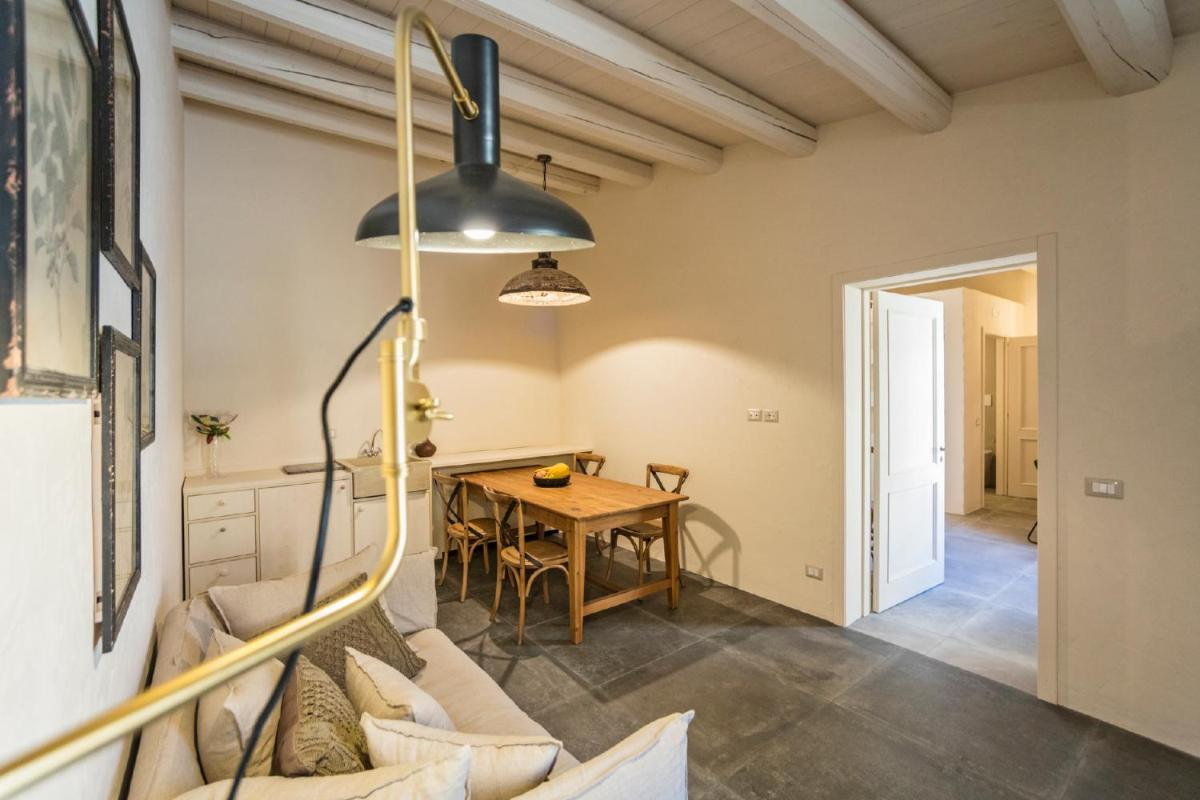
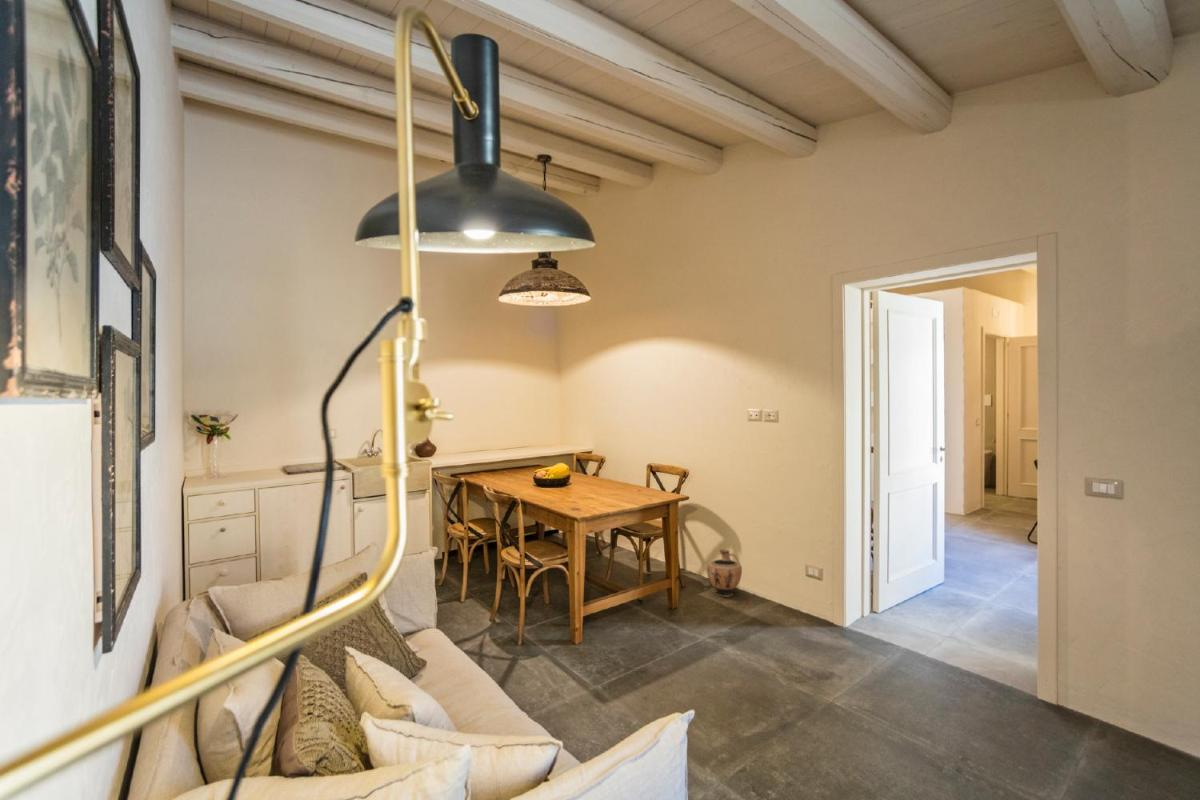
+ ceramic jug [706,548,743,598]
